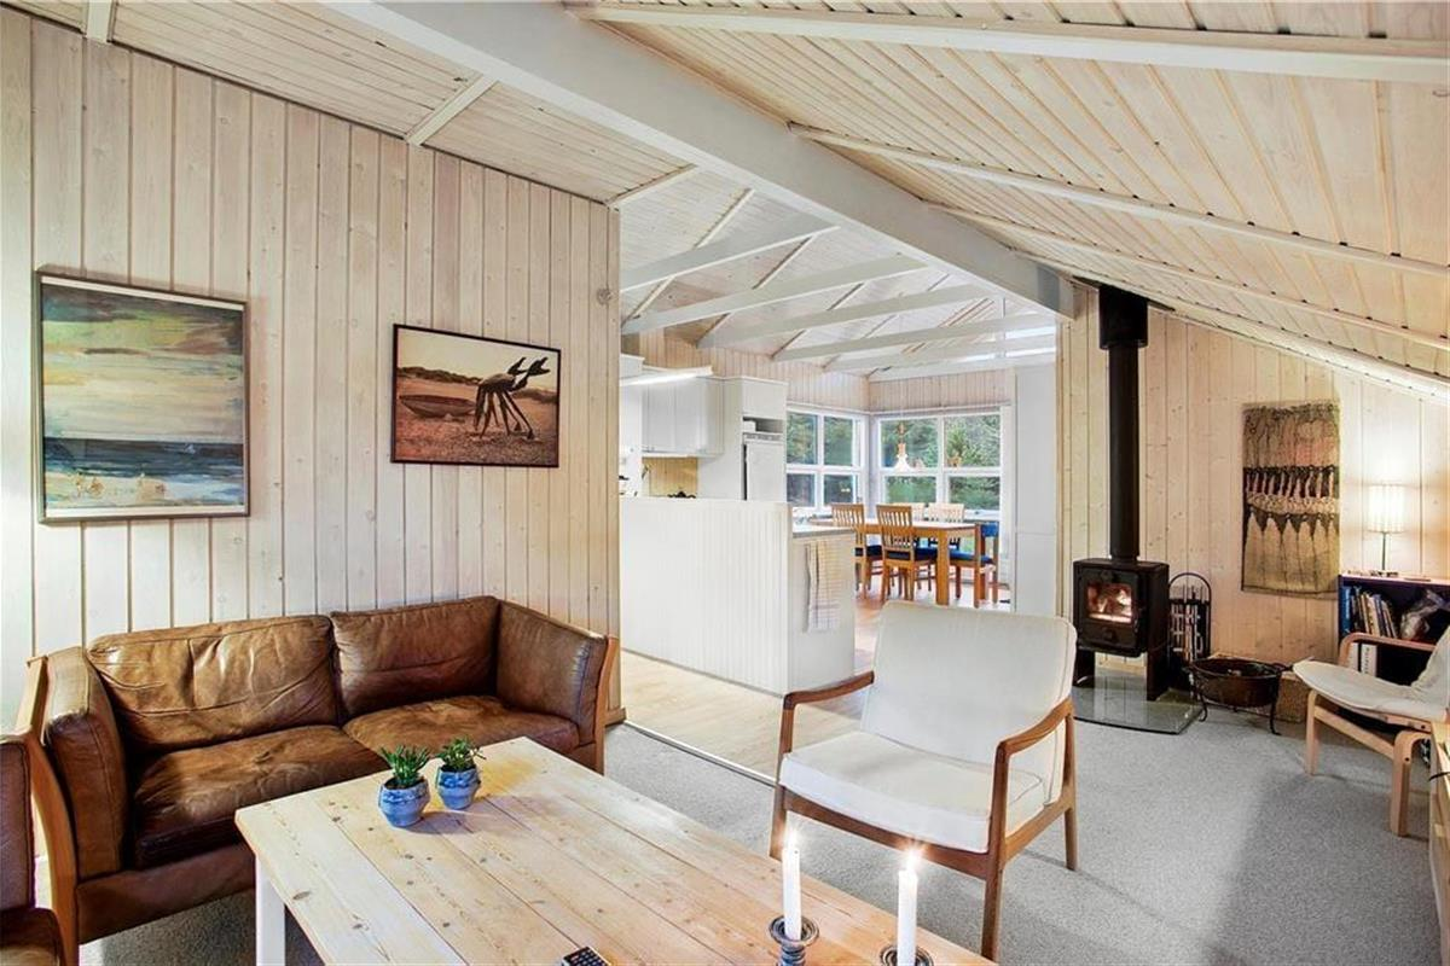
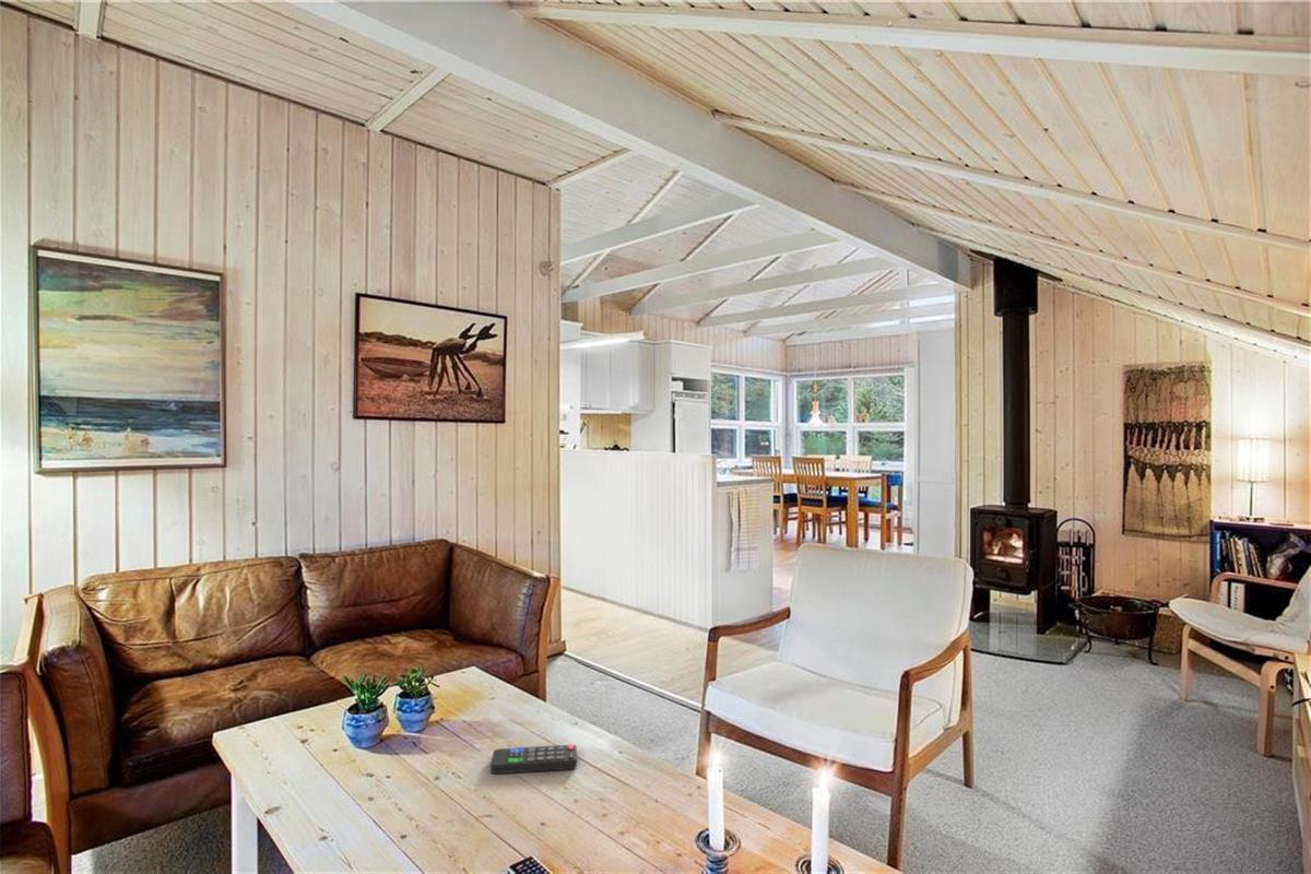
+ remote control [489,744,578,775]
